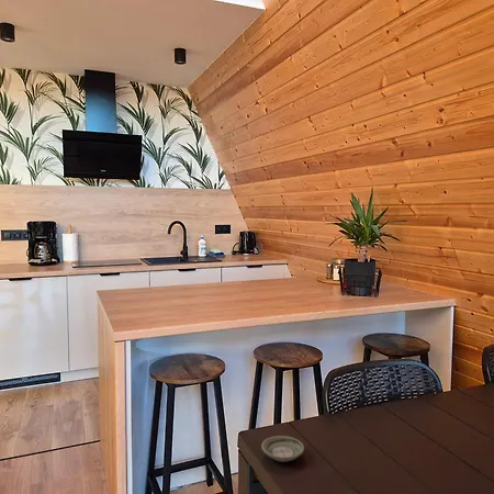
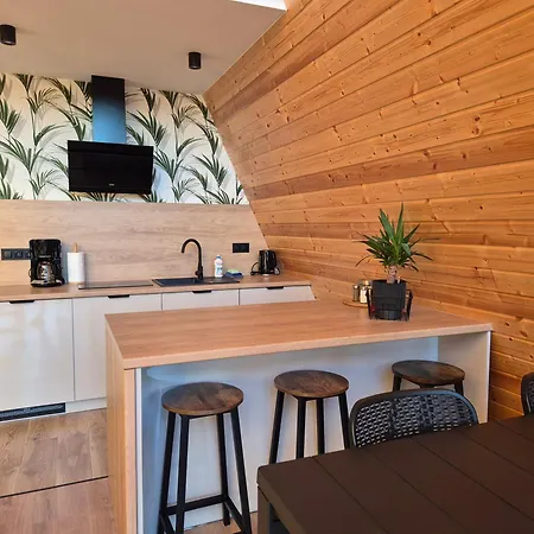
- saucer [260,435,305,463]
